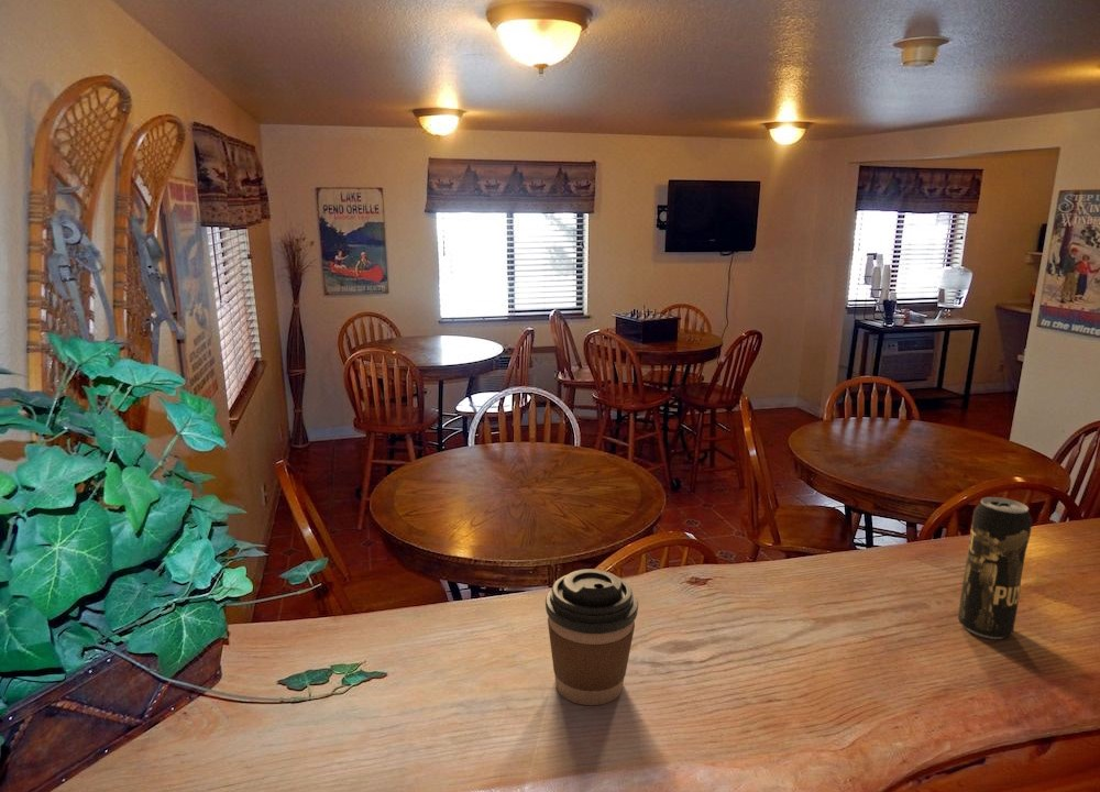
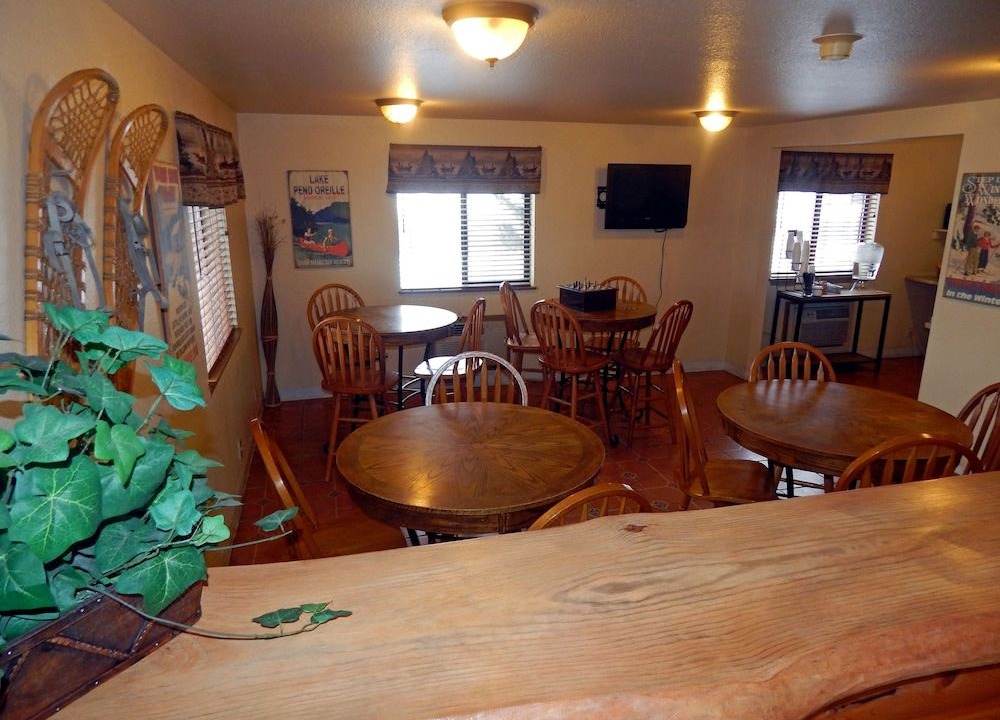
- beverage can [957,496,1034,640]
- coffee cup [544,568,639,706]
